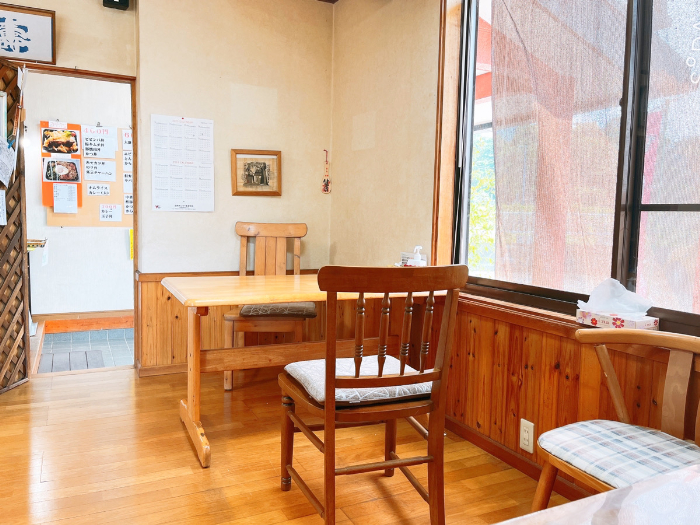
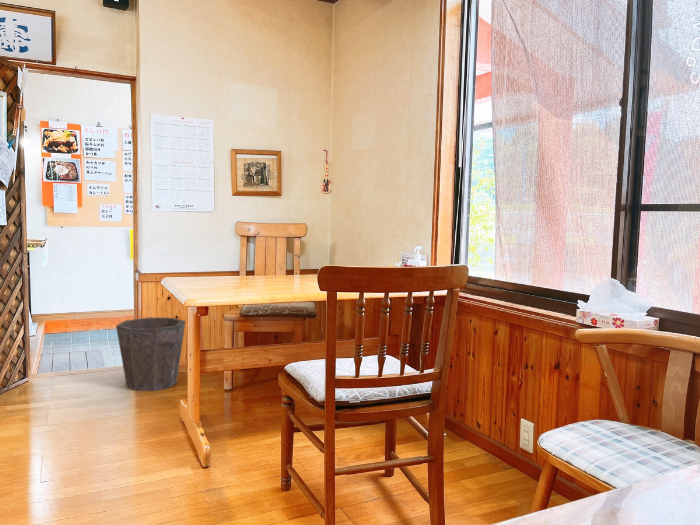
+ waste bin [115,317,186,392]
